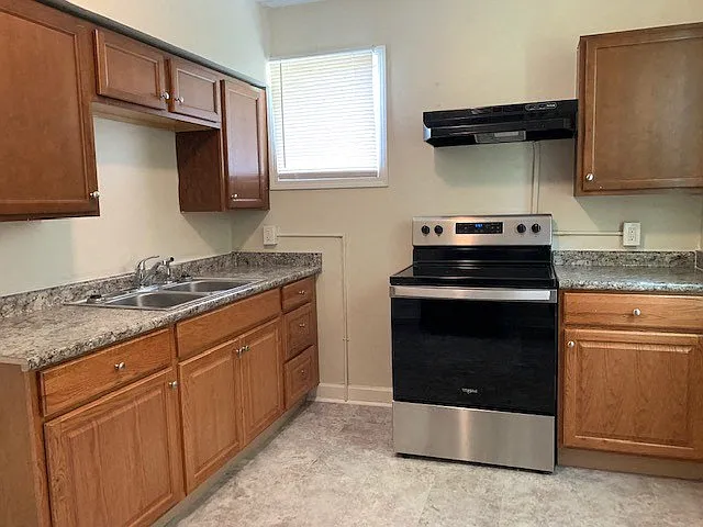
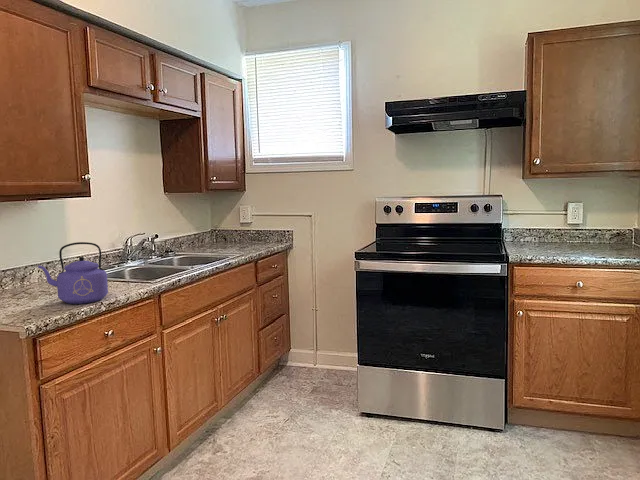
+ kettle [37,241,109,305]
